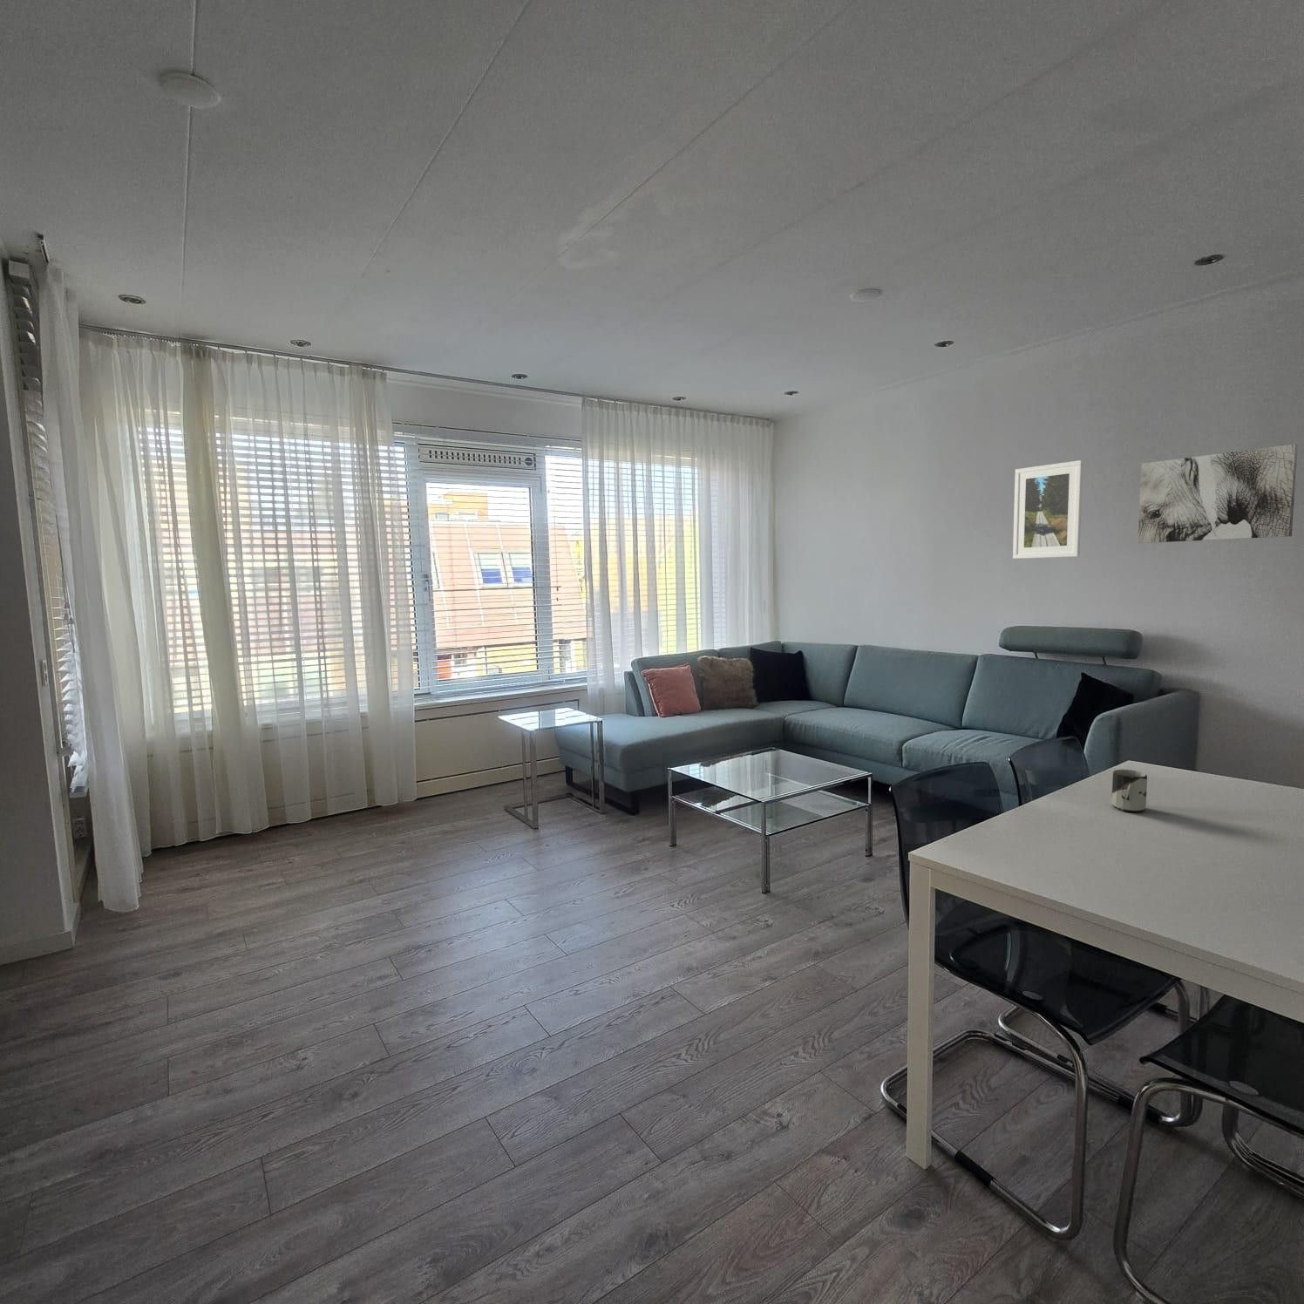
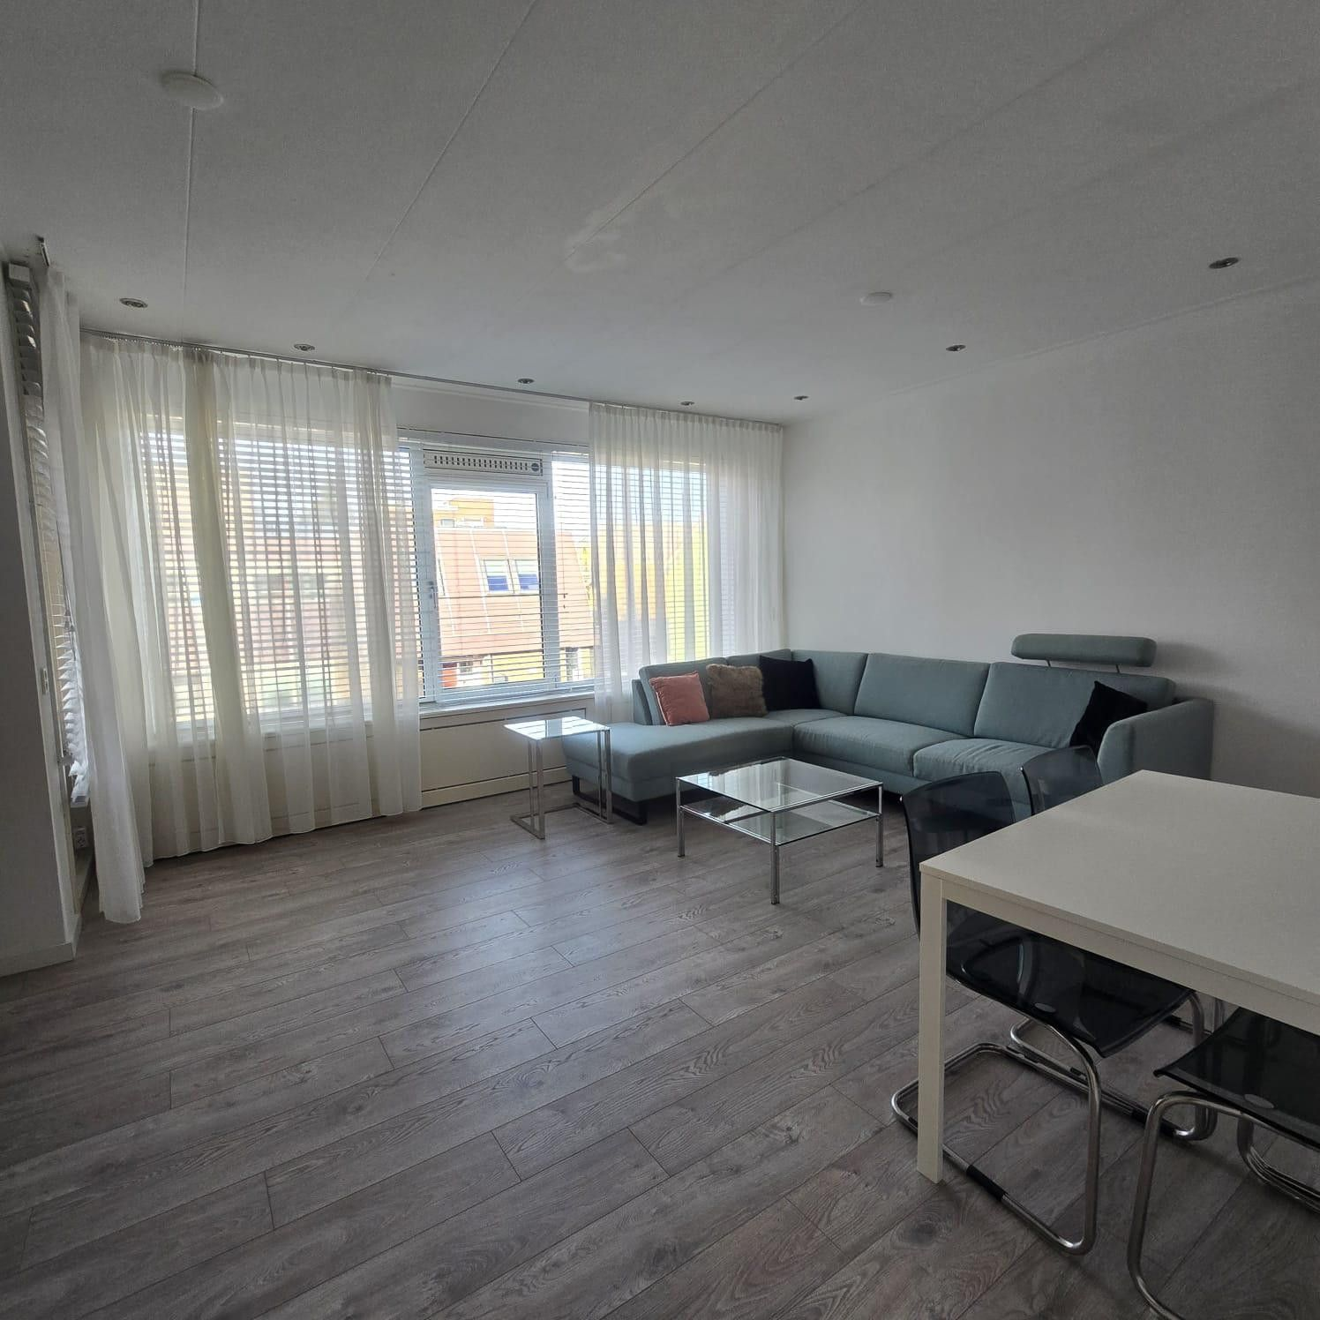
- wall art [1138,443,1299,543]
- cup [1112,769,1148,813]
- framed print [1011,460,1083,560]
